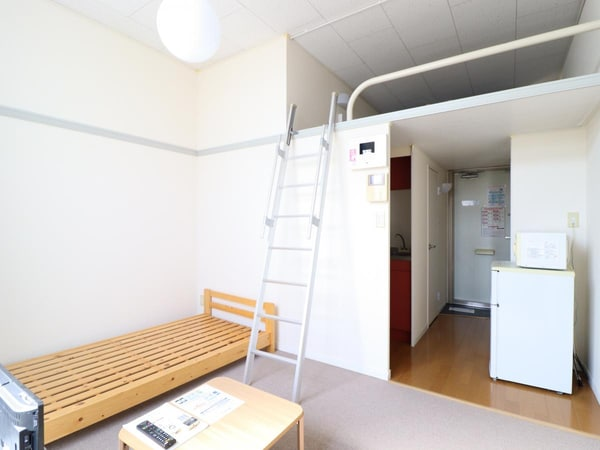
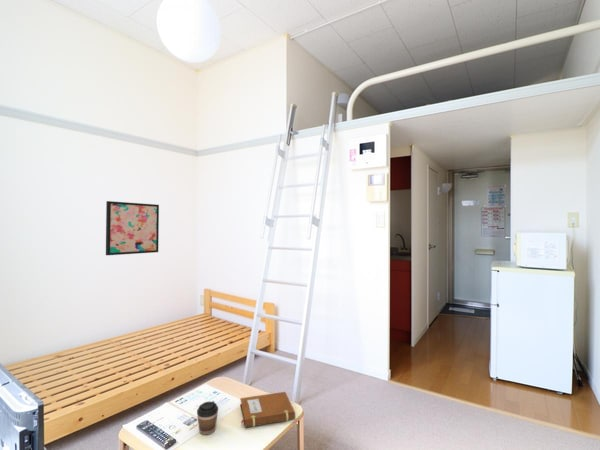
+ wall art [105,200,160,256]
+ coffee cup [196,400,219,436]
+ notebook [239,391,296,429]
